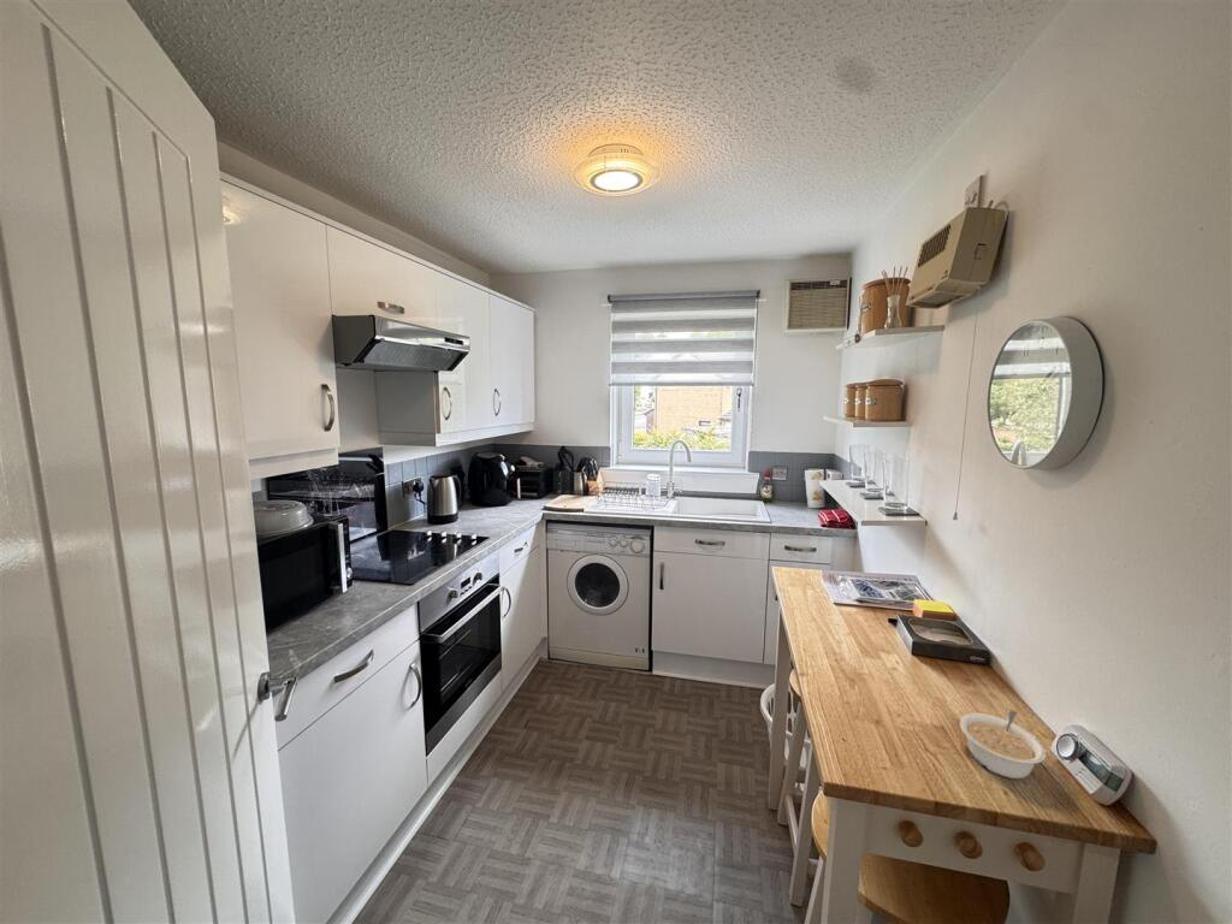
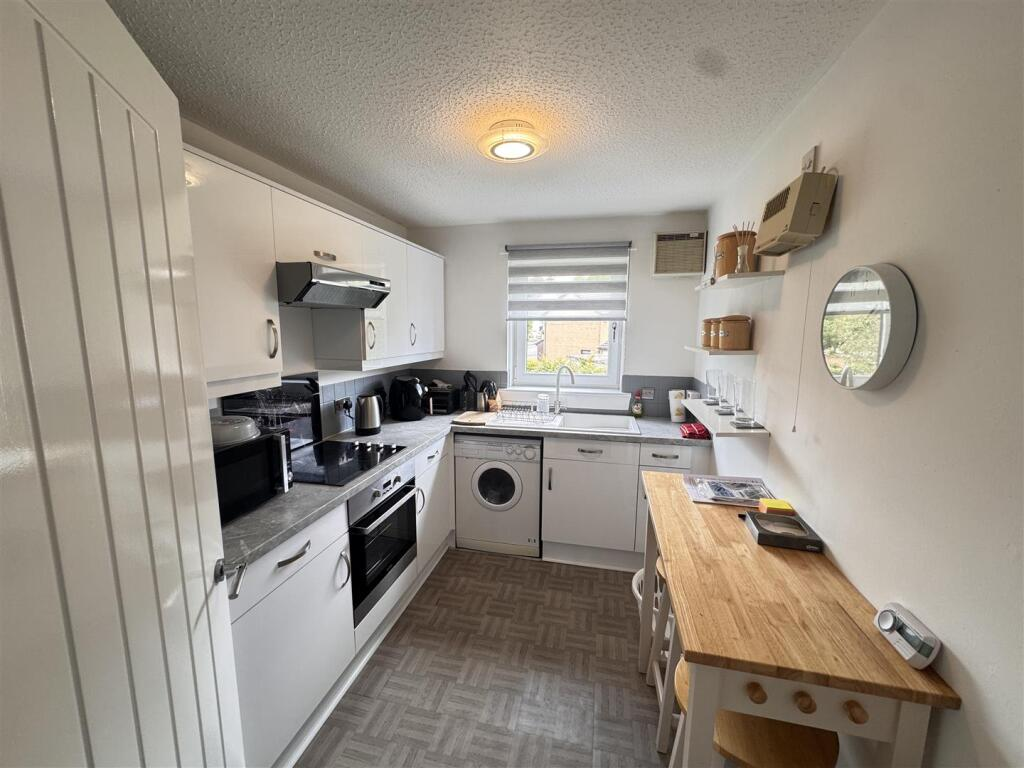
- legume [959,709,1048,780]
